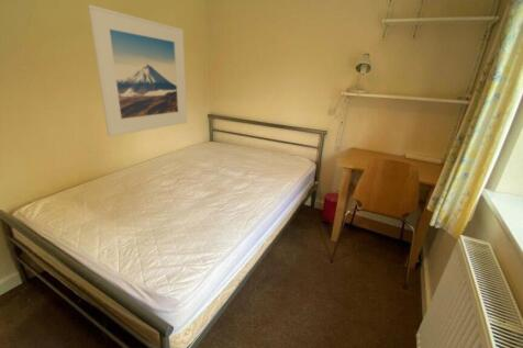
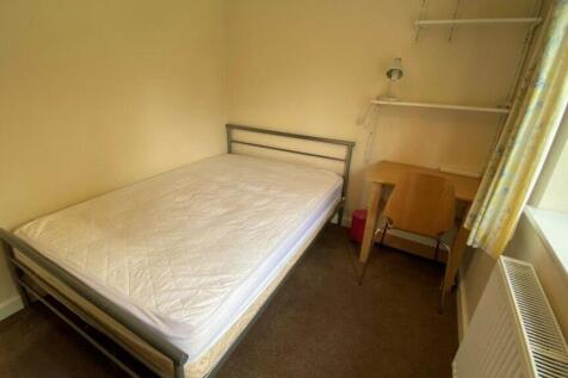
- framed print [87,3,188,137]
